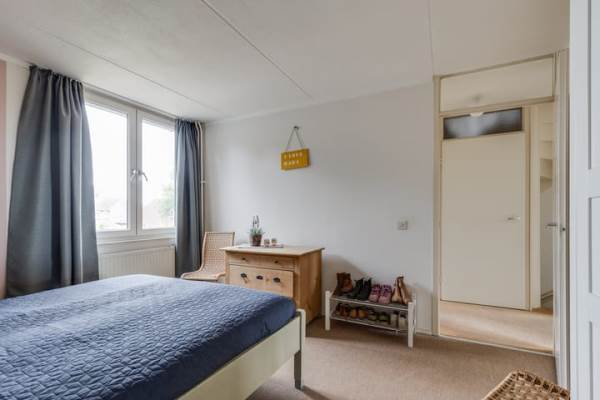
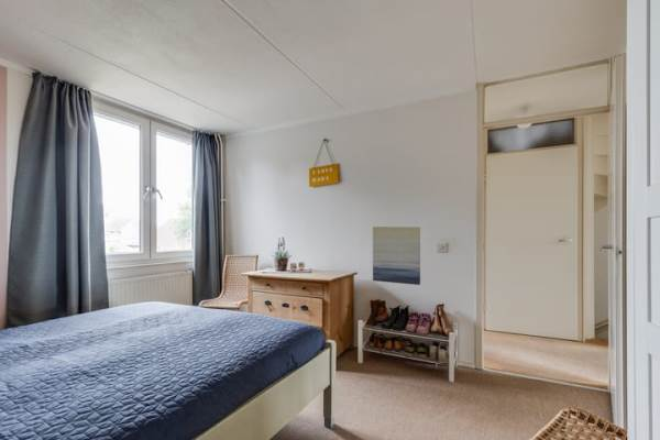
+ wall art [372,226,421,286]
